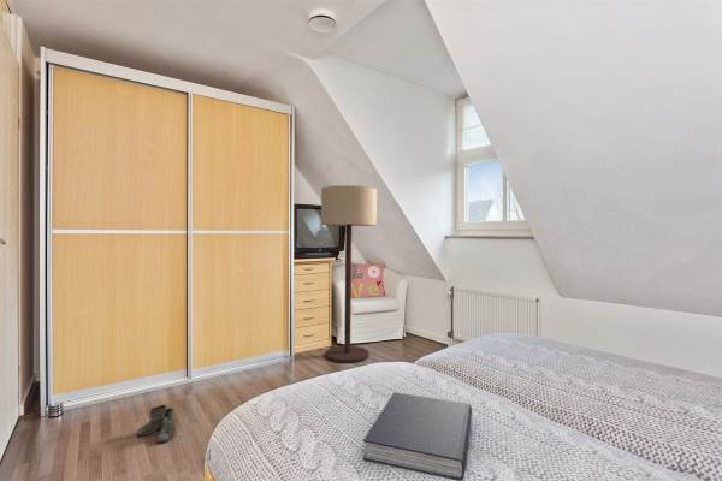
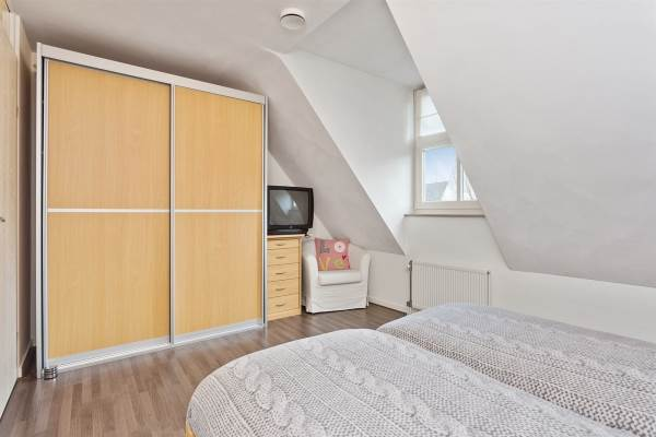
- floor lamp [320,184,378,364]
- book [362,391,473,481]
- boots [136,404,177,445]
